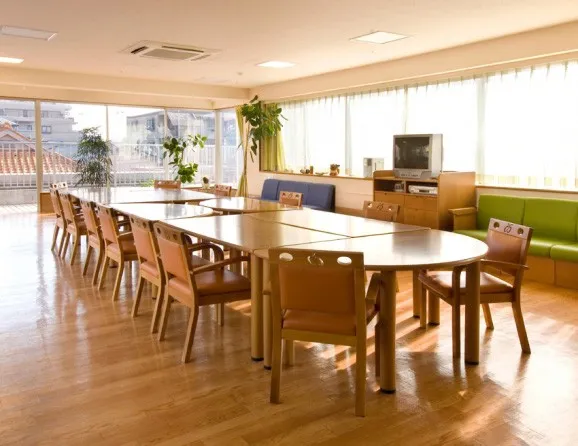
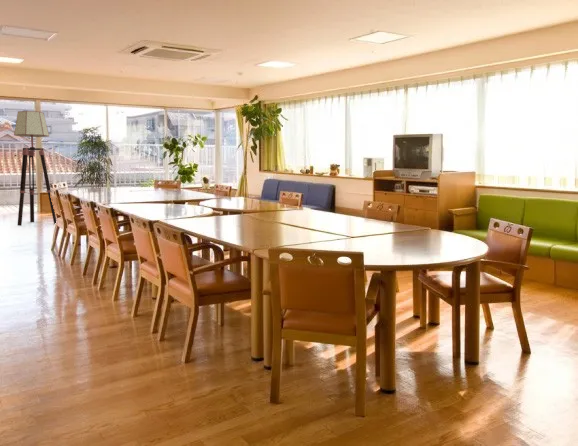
+ floor lamp [13,110,57,227]
